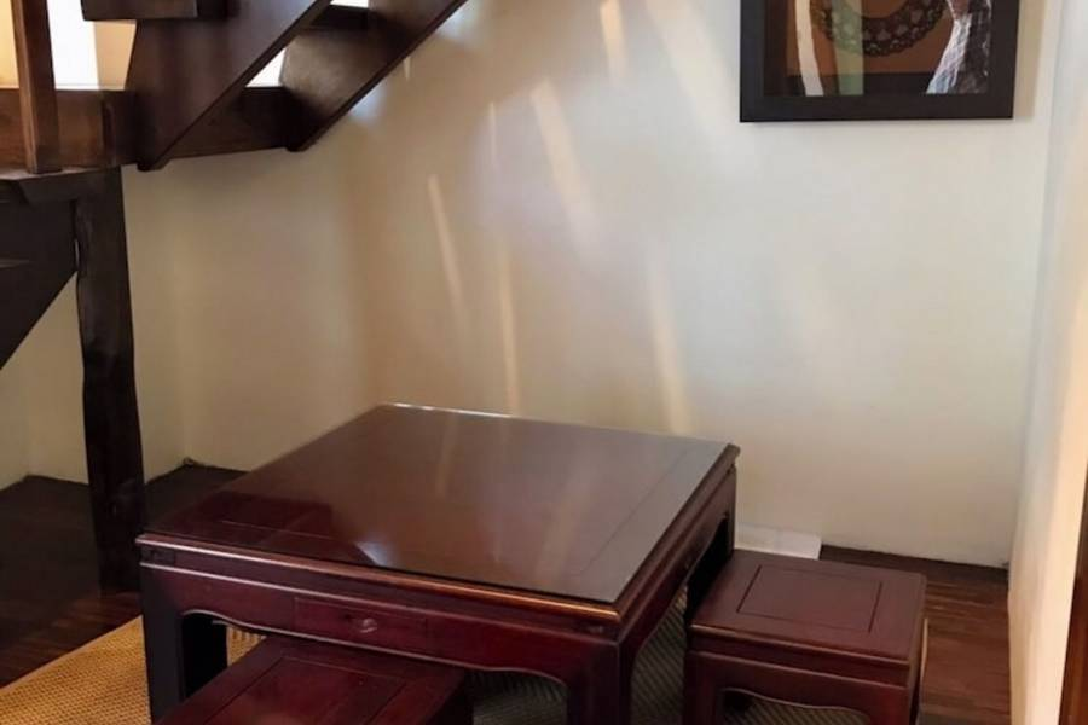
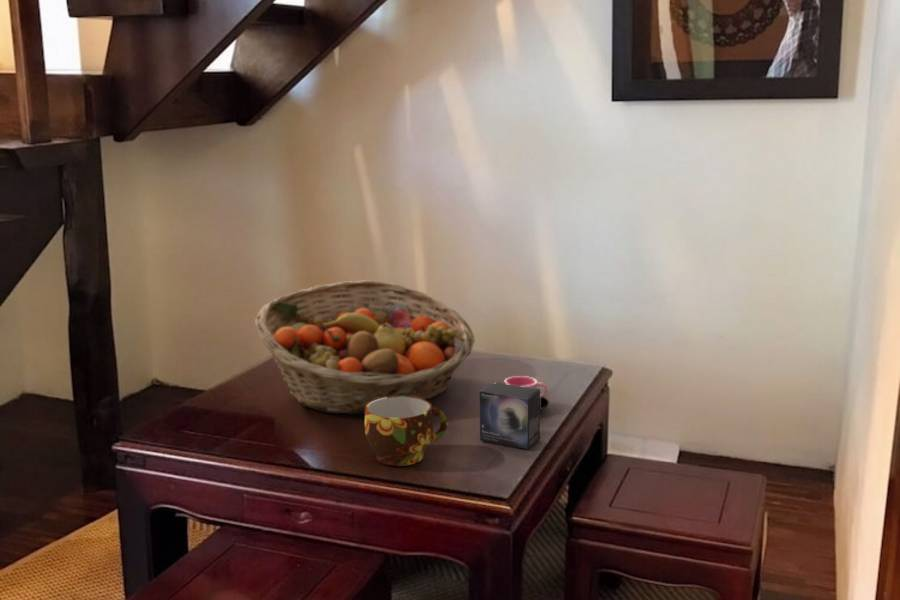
+ cup [363,396,448,467]
+ cup [504,375,550,411]
+ small box [479,381,541,450]
+ fruit basket [254,280,476,416]
